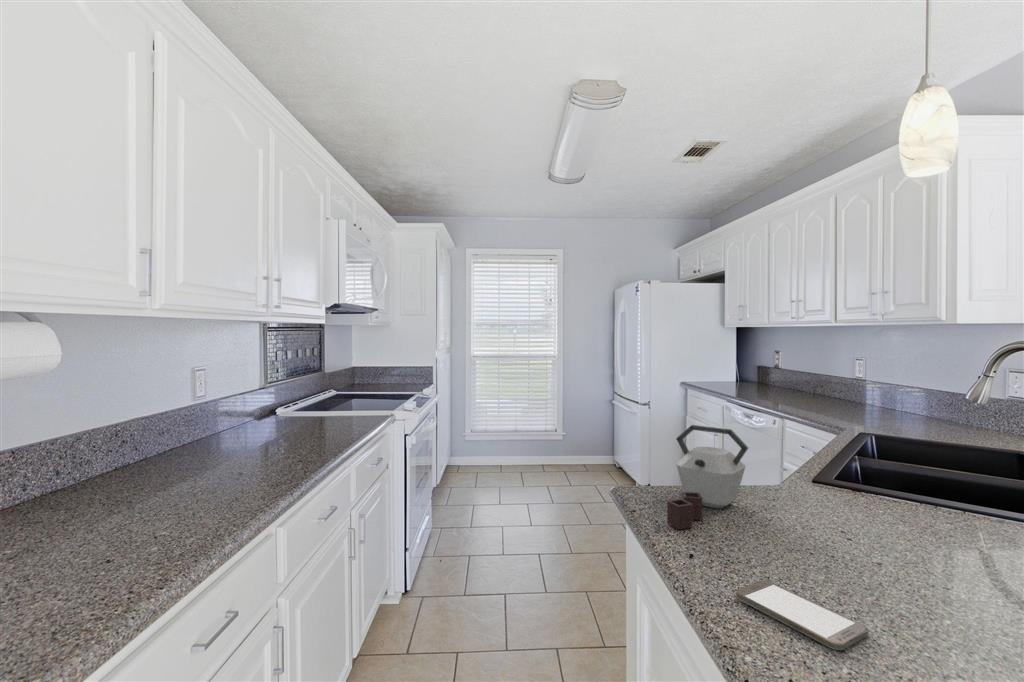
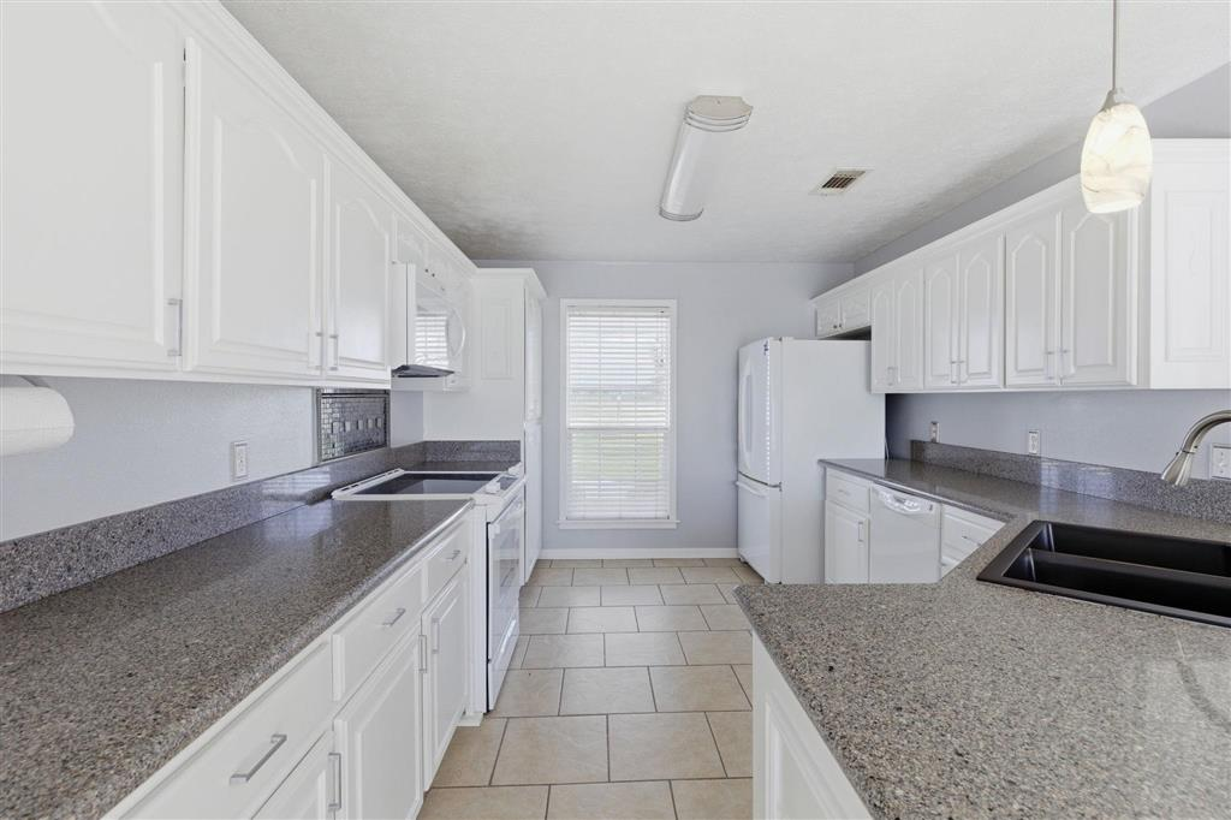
- smartphone [735,580,869,651]
- kettle [666,424,749,530]
